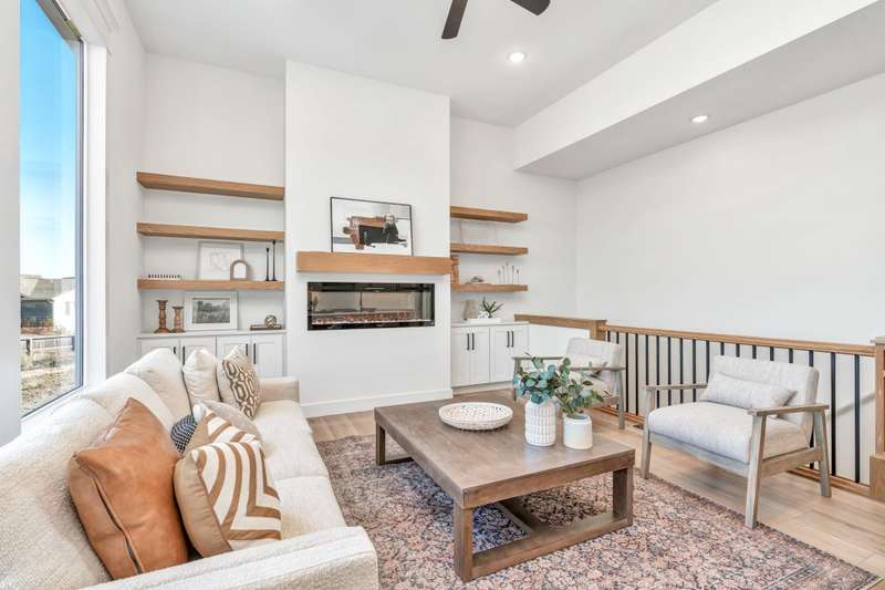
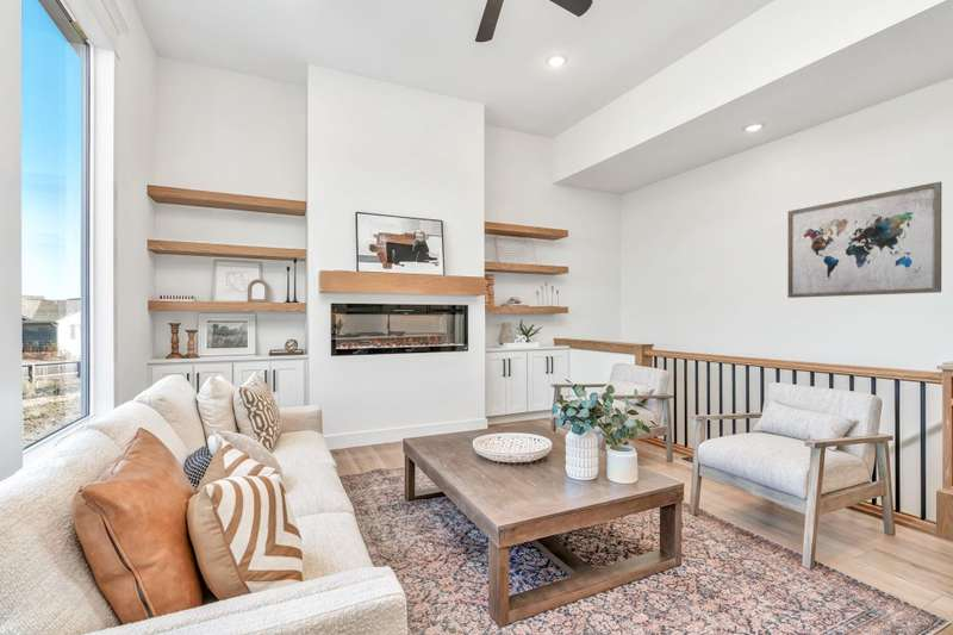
+ wall art [786,180,942,299]
